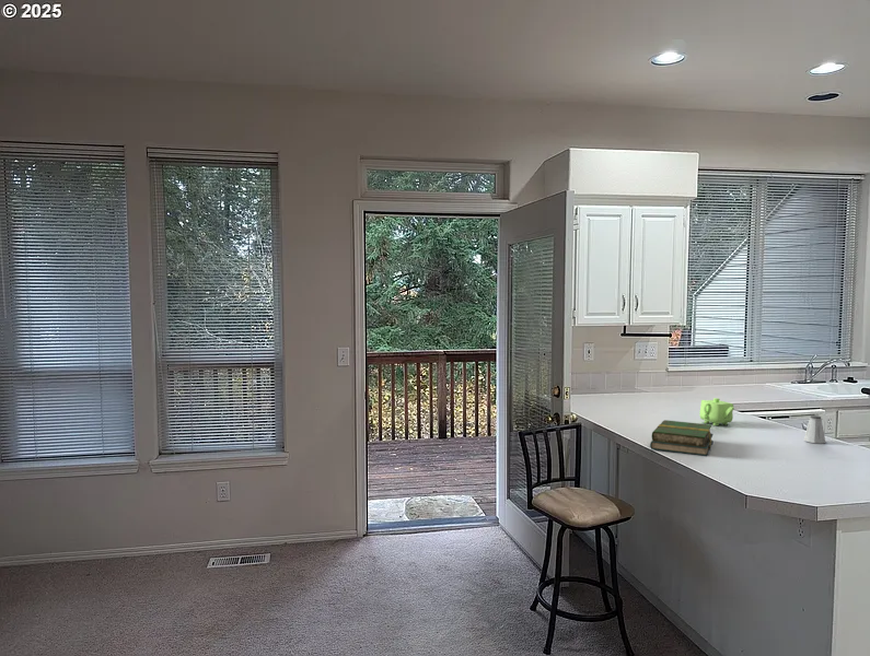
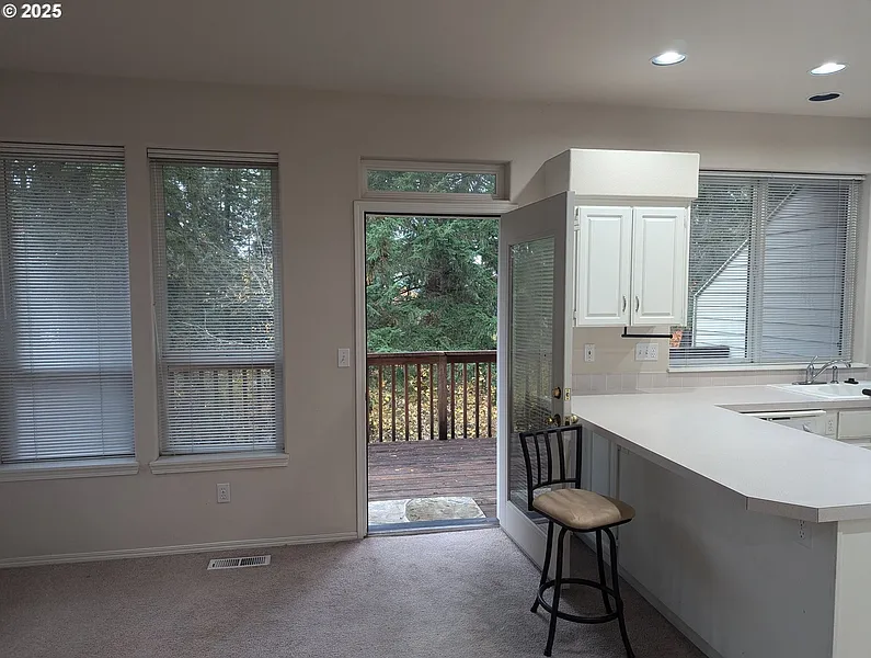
- saltshaker [803,414,826,445]
- book [649,419,714,457]
- teapot [698,397,735,426]
